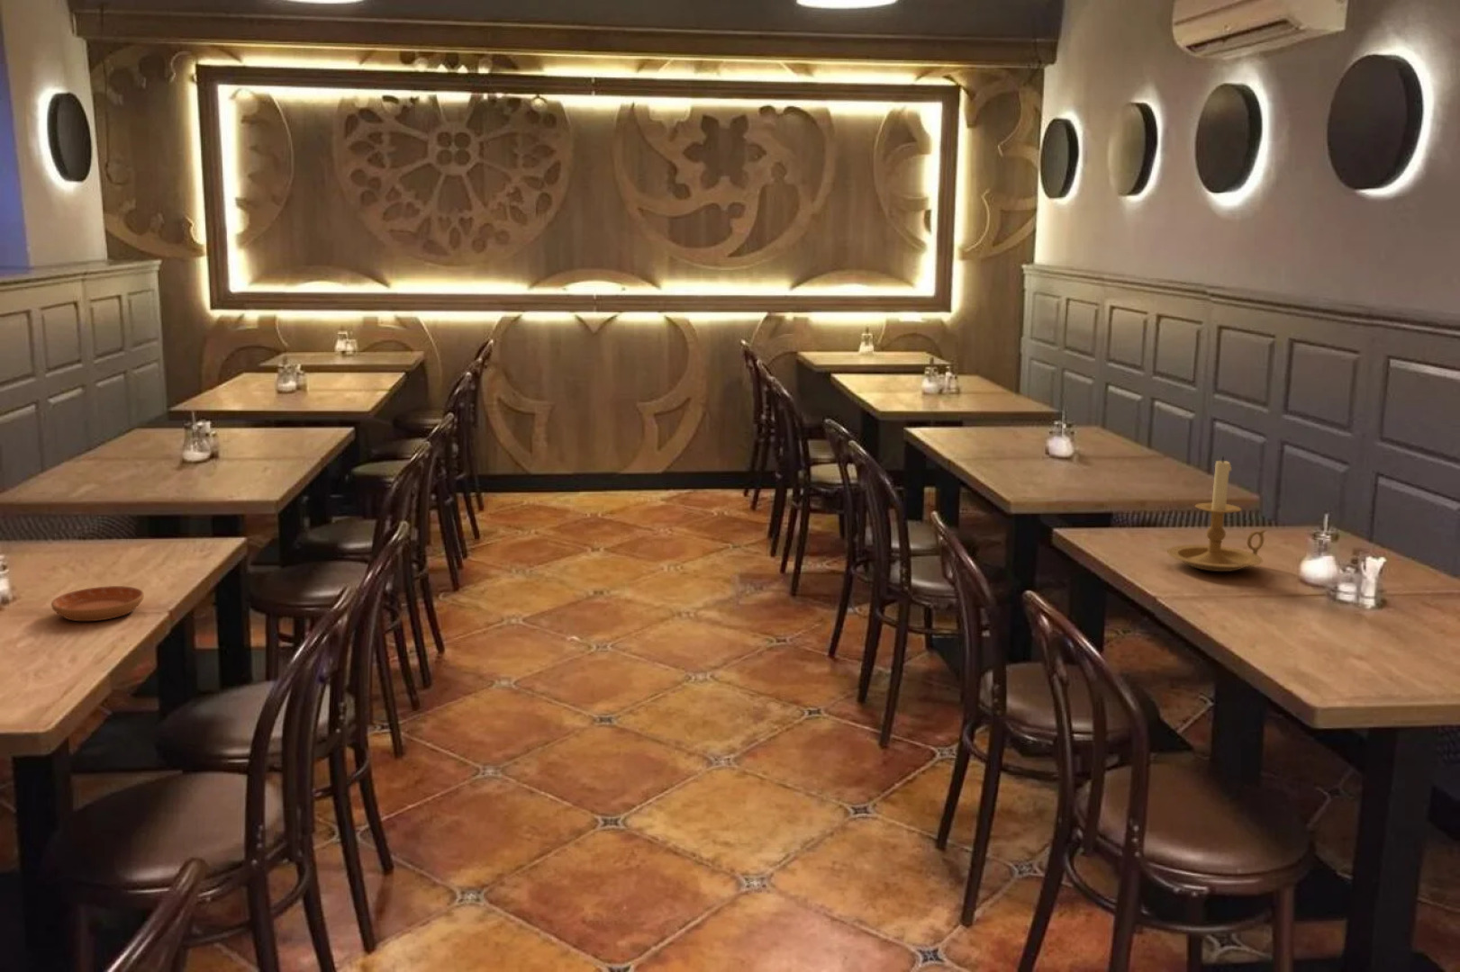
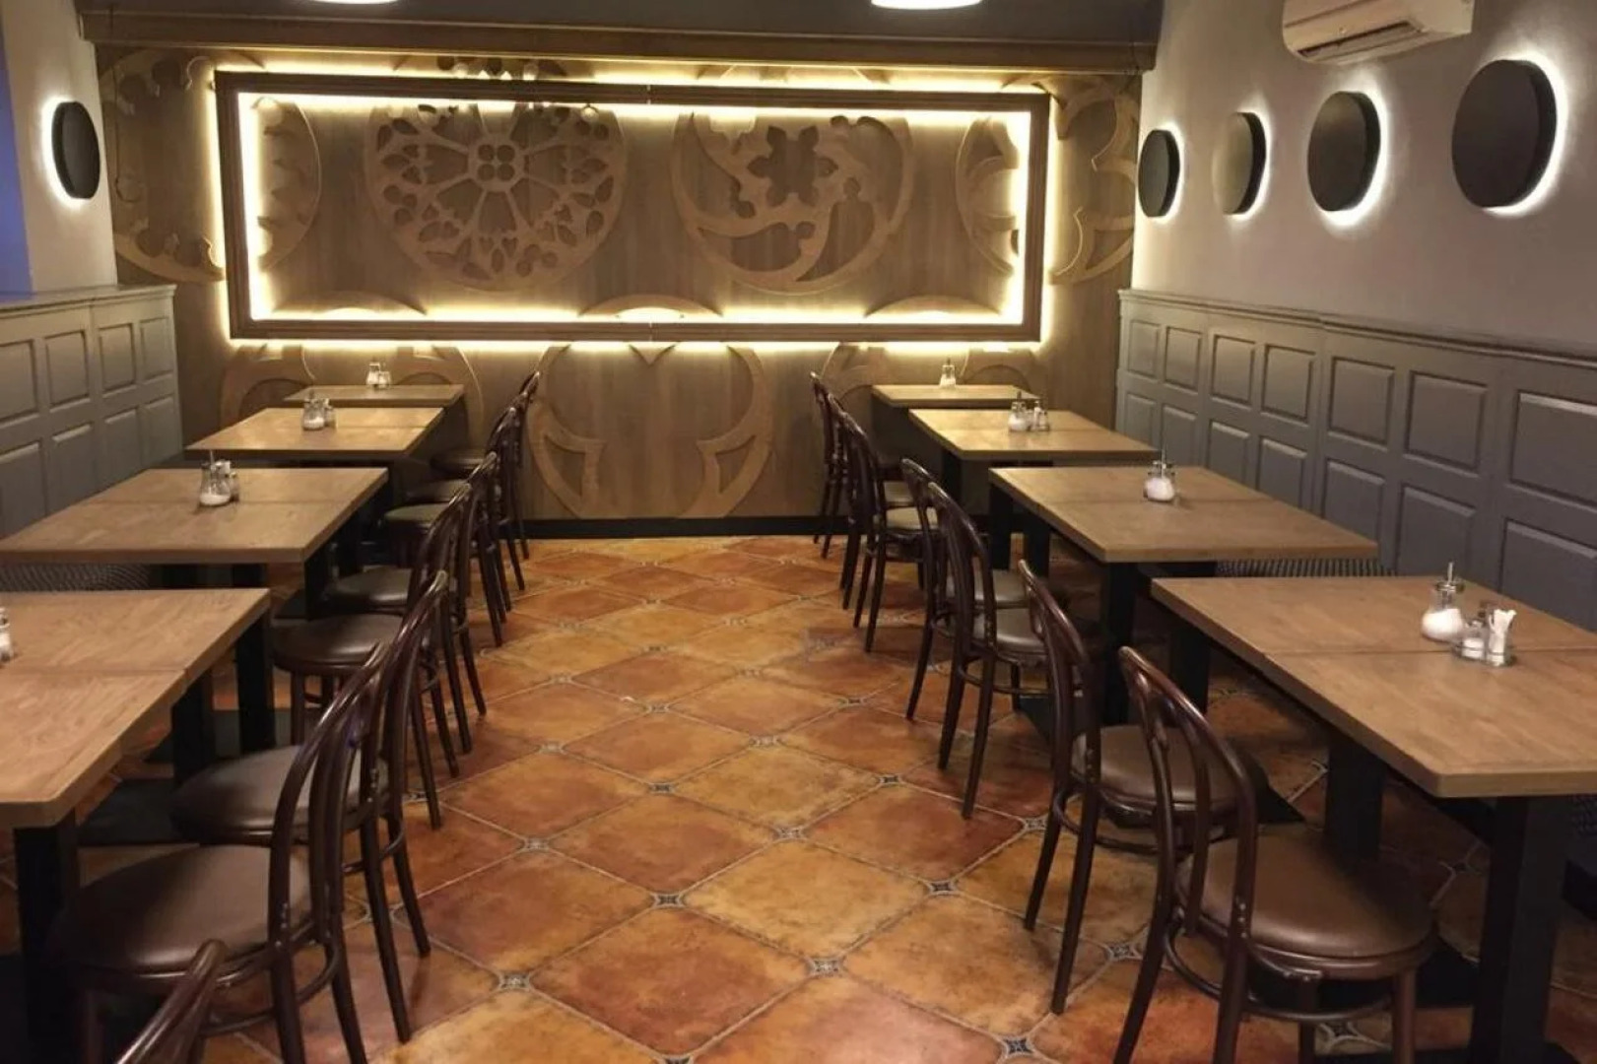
- saucer [50,585,145,622]
- candle holder [1167,457,1267,573]
